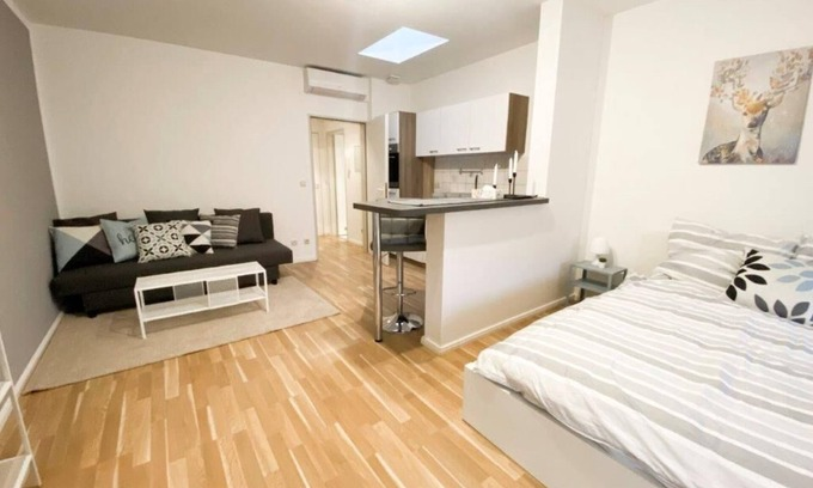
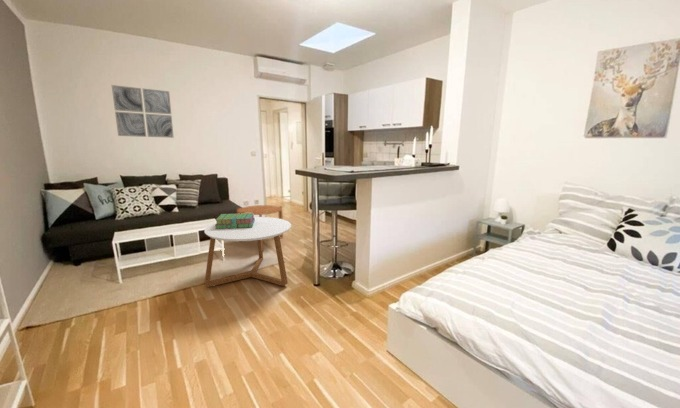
+ coffee table [203,216,292,288]
+ wall art [111,84,175,139]
+ side table [236,204,284,252]
+ stack of books [215,212,255,229]
